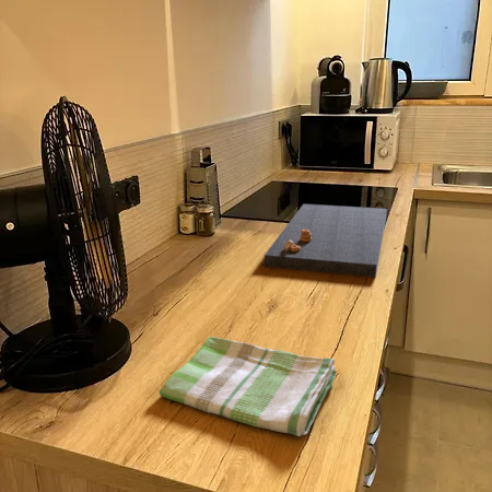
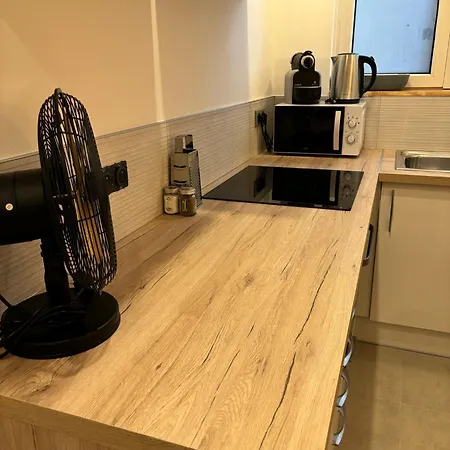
- cutting board [263,203,388,278]
- dish towel [159,336,338,437]
